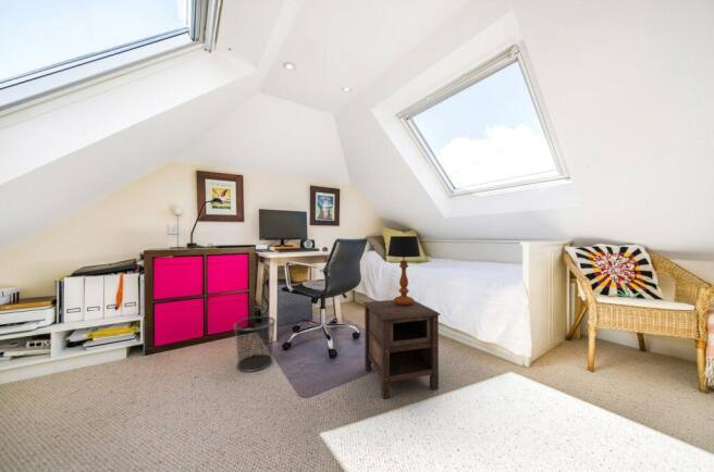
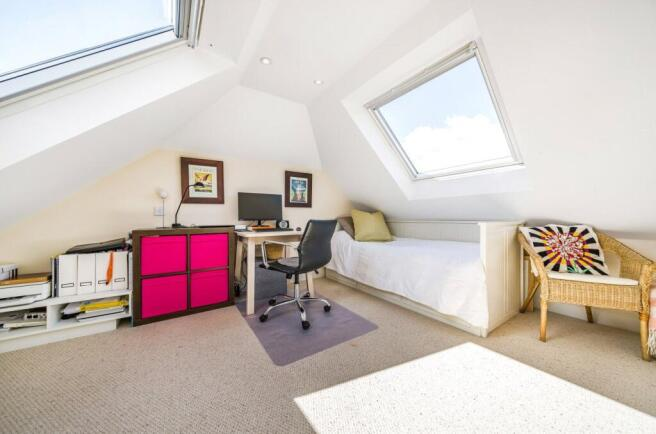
- nightstand [362,299,442,400]
- waste bin [233,315,276,373]
- table lamp [386,235,421,306]
